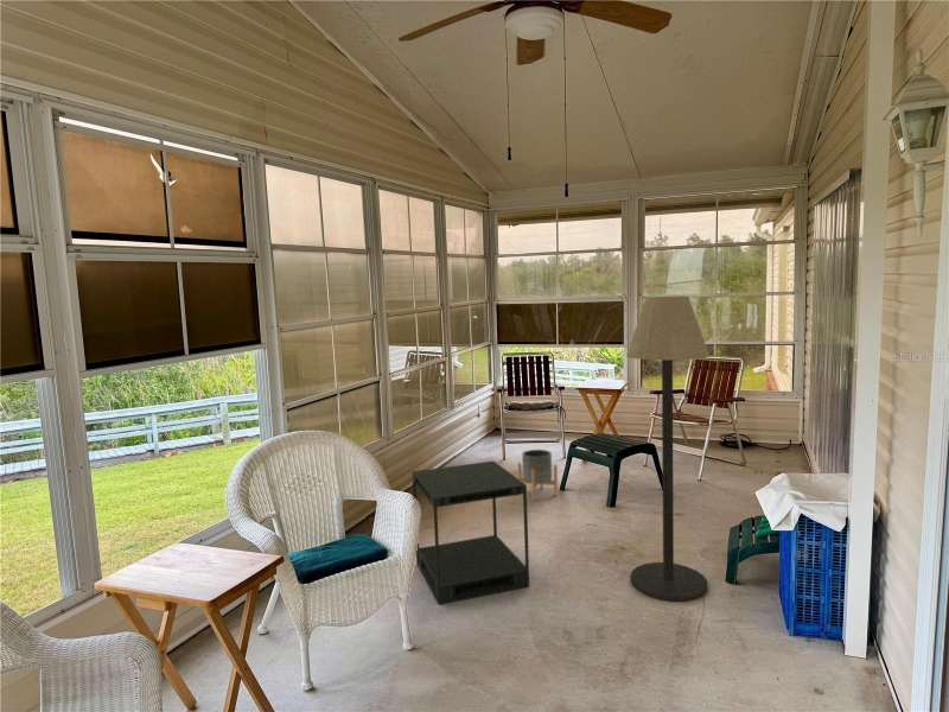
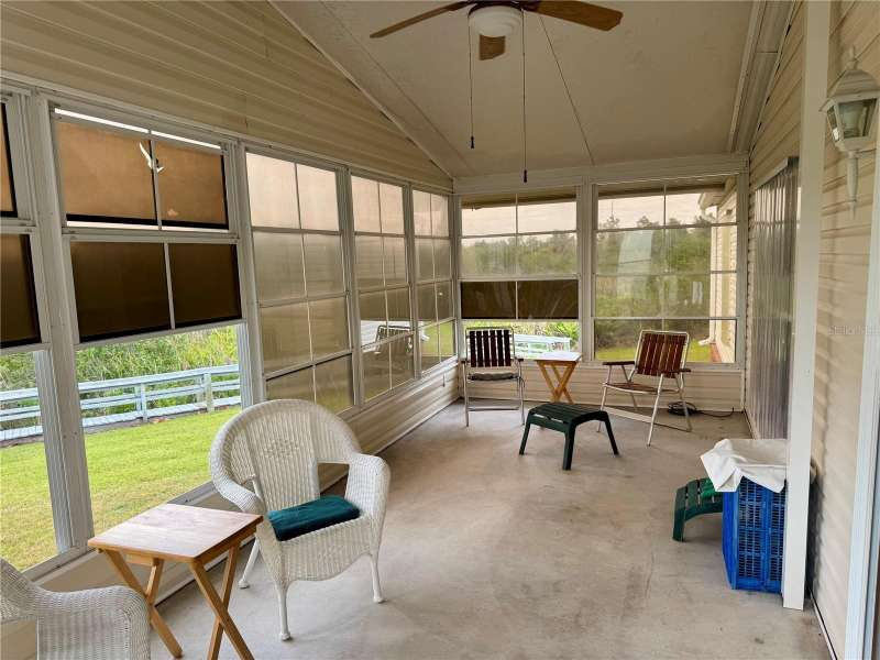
- floor lamp [625,294,711,603]
- planter [516,449,559,502]
- side table [410,460,530,605]
